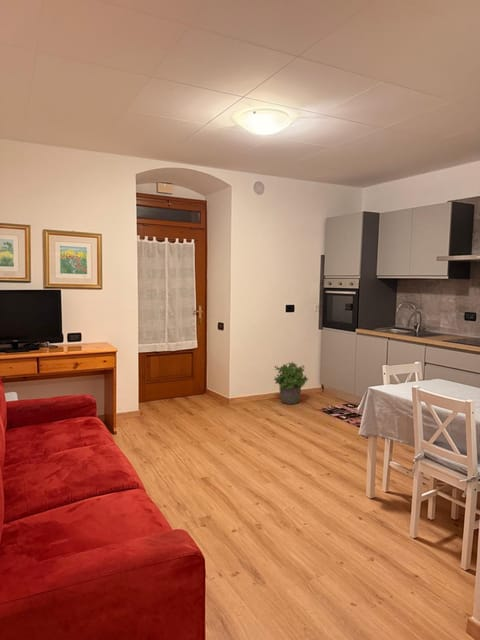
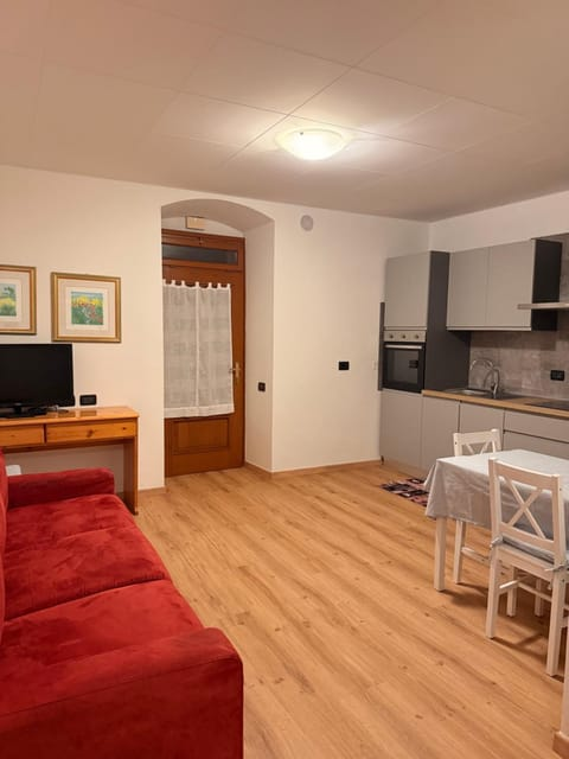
- potted plant [273,361,309,405]
